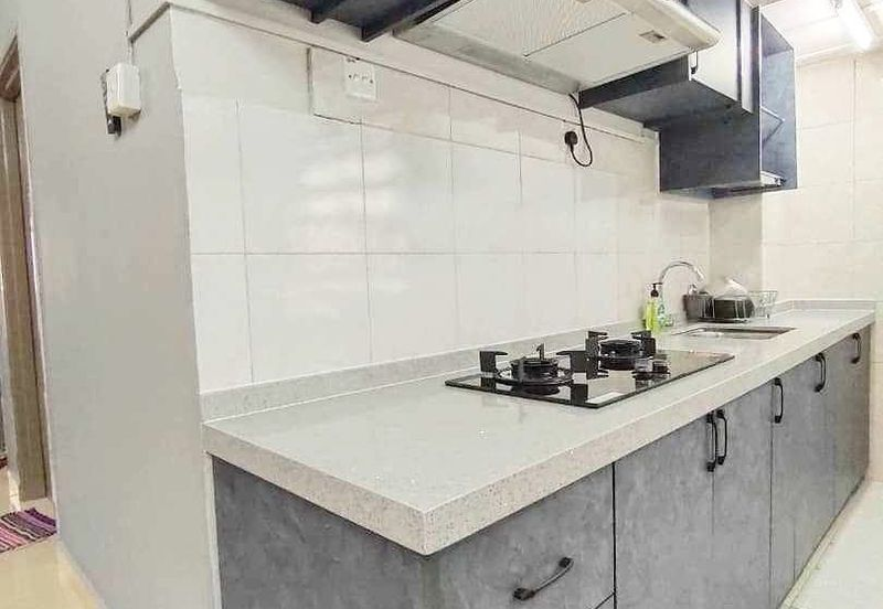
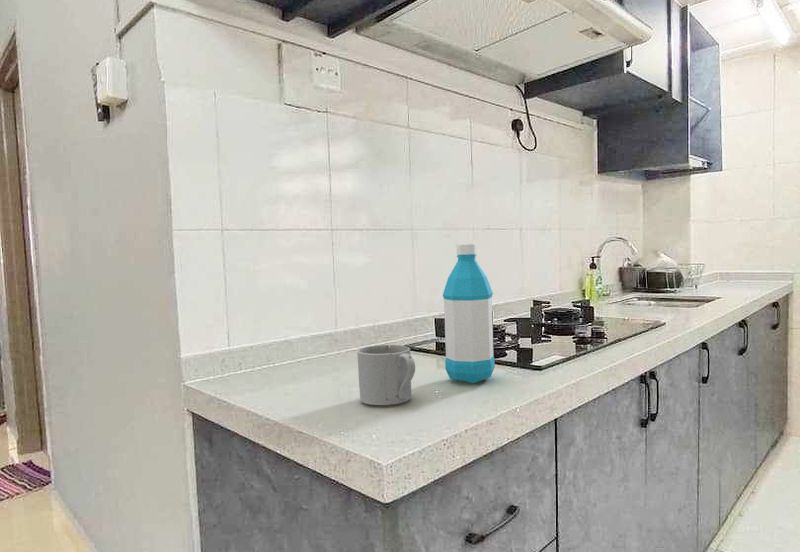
+ mug [356,344,416,406]
+ water bottle [442,243,496,384]
